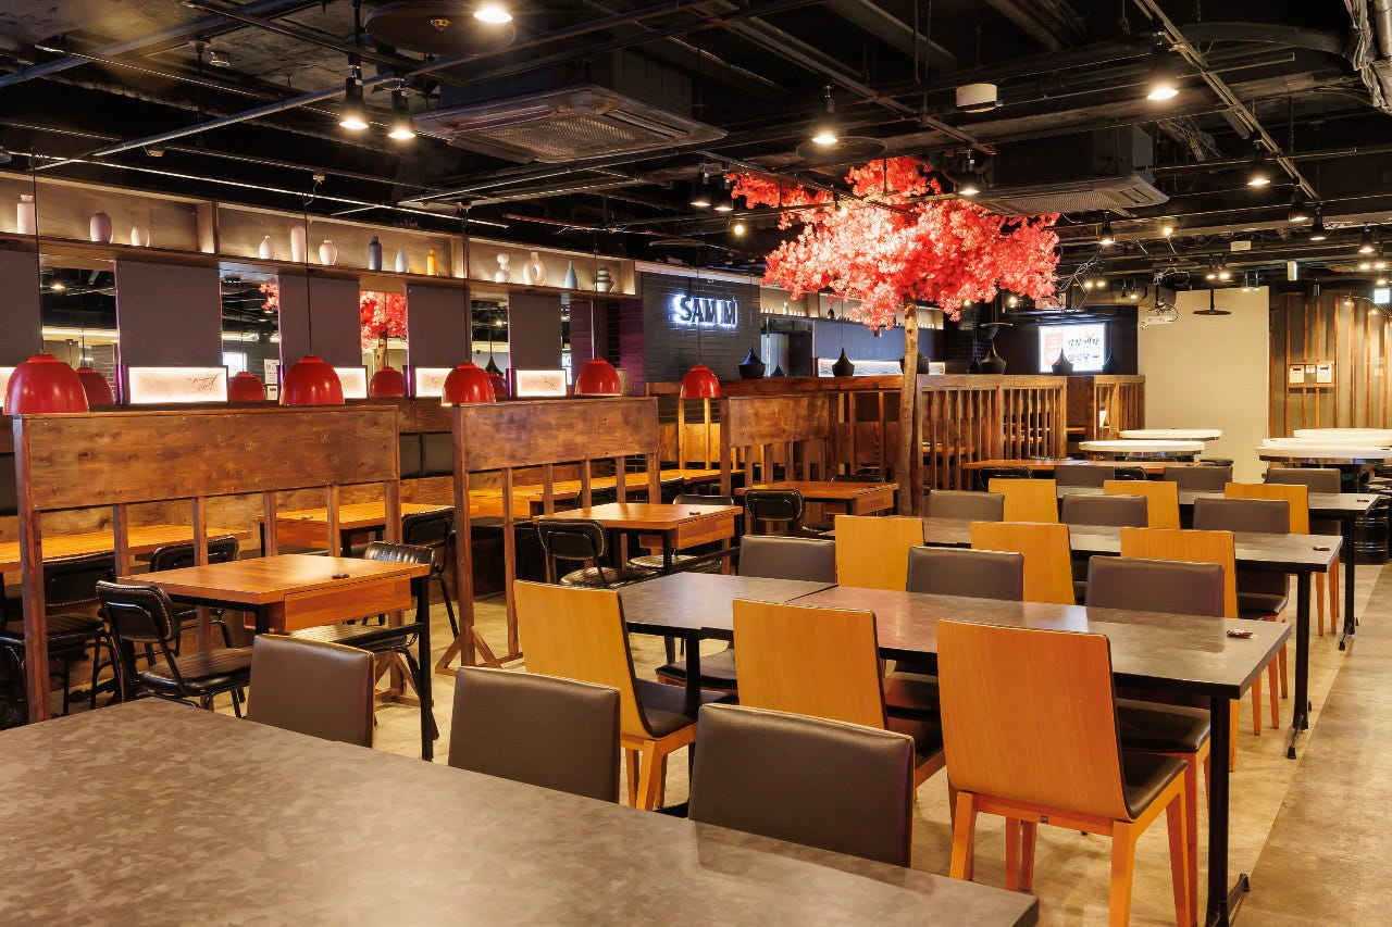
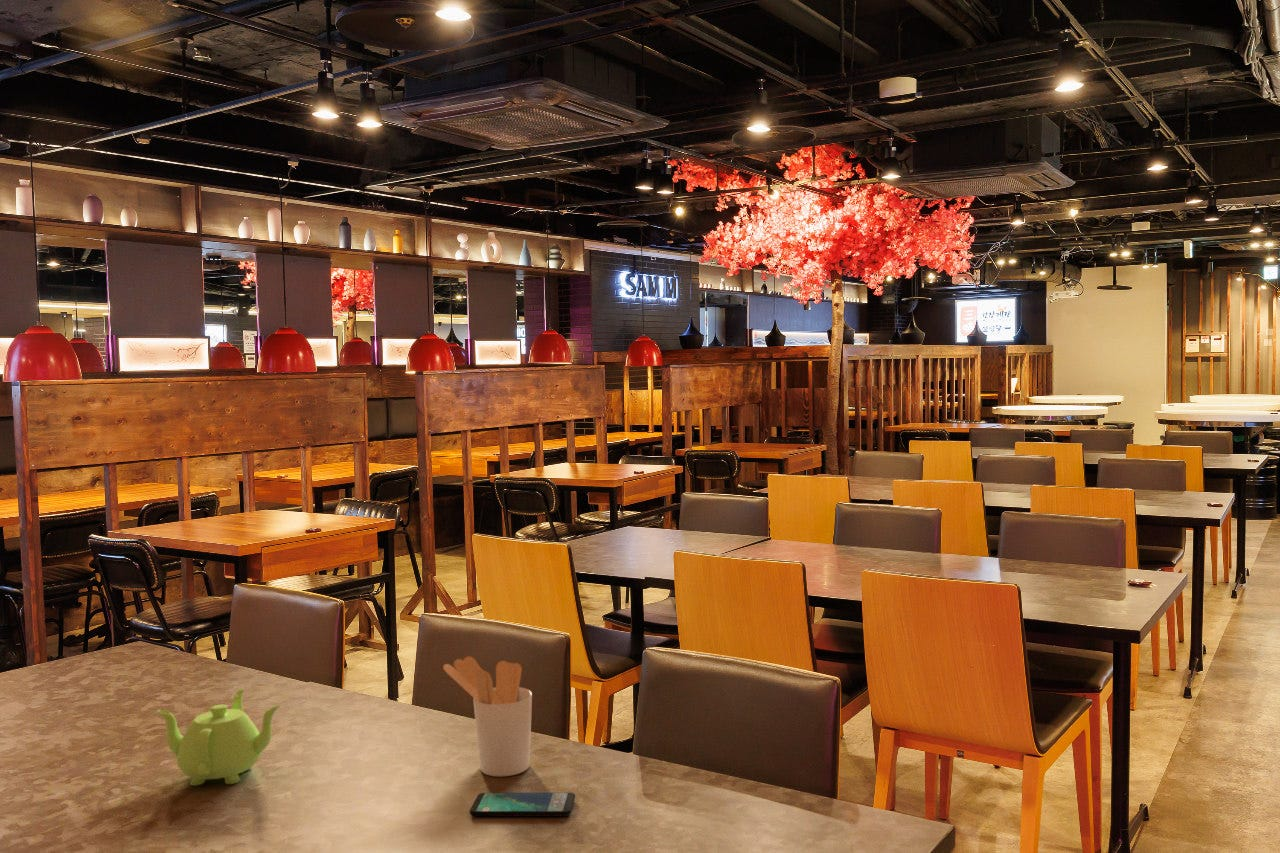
+ utensil holder [442,655,533,778]
+ teapot [156,688,282,787]
+ smartphone [469,792,576,817]
